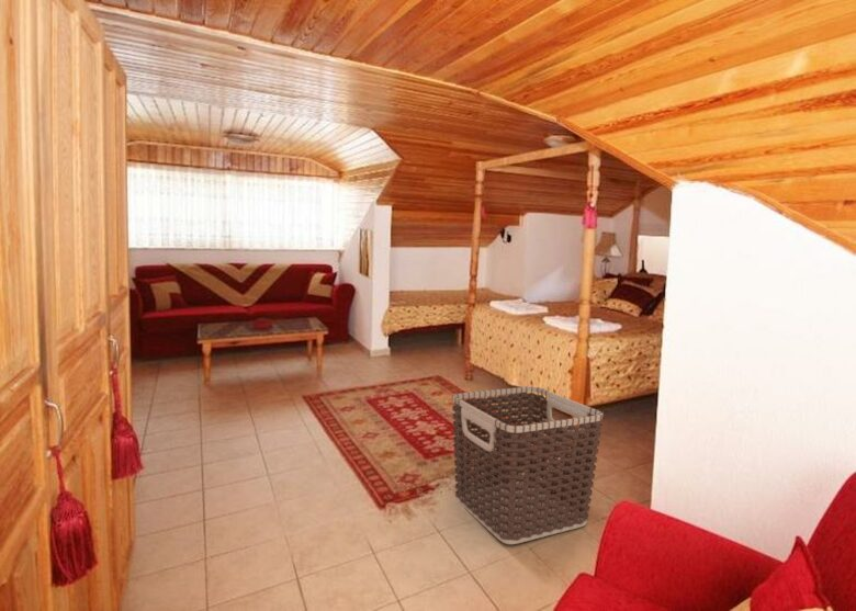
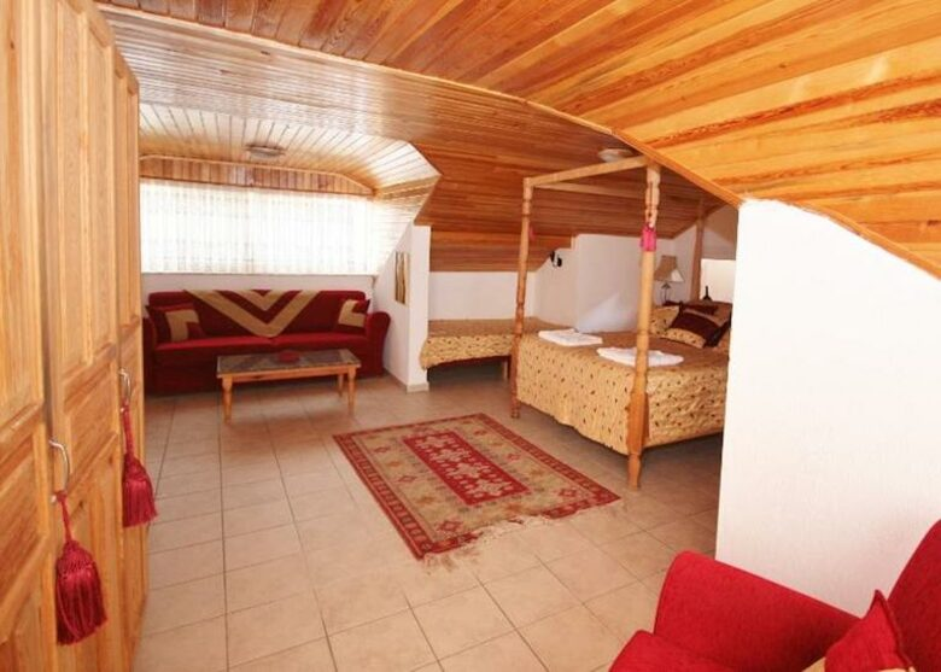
- clothes hamper [451,385,605,545]
